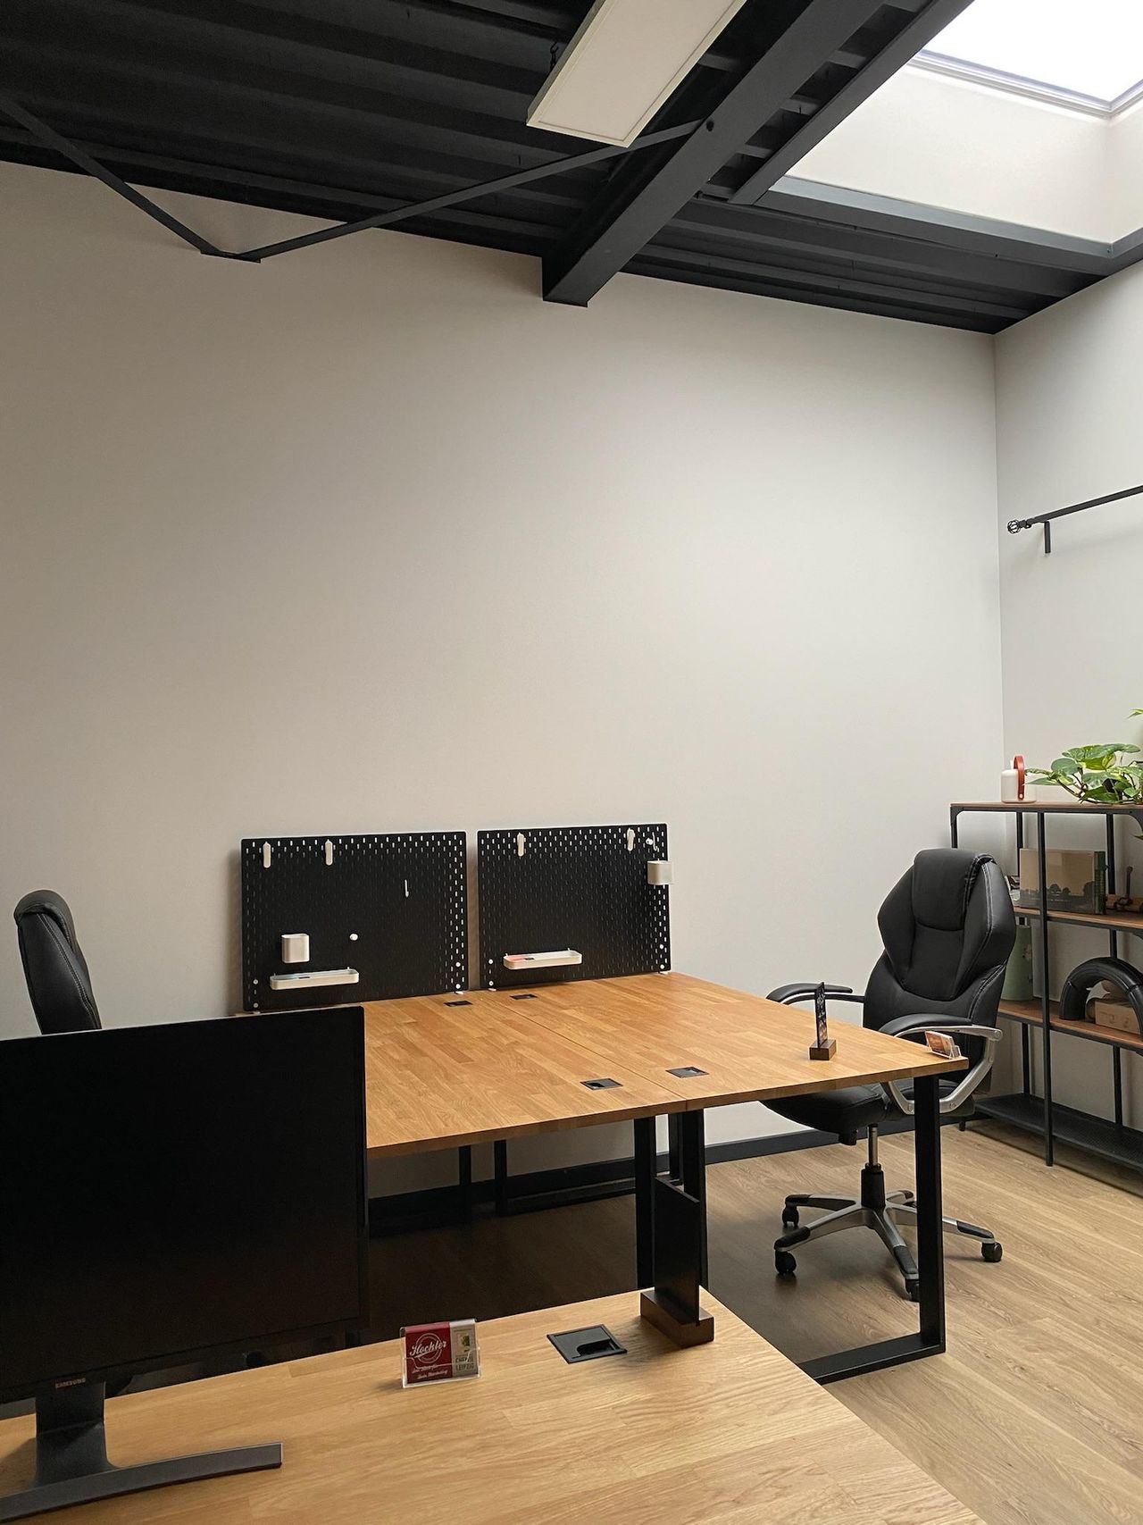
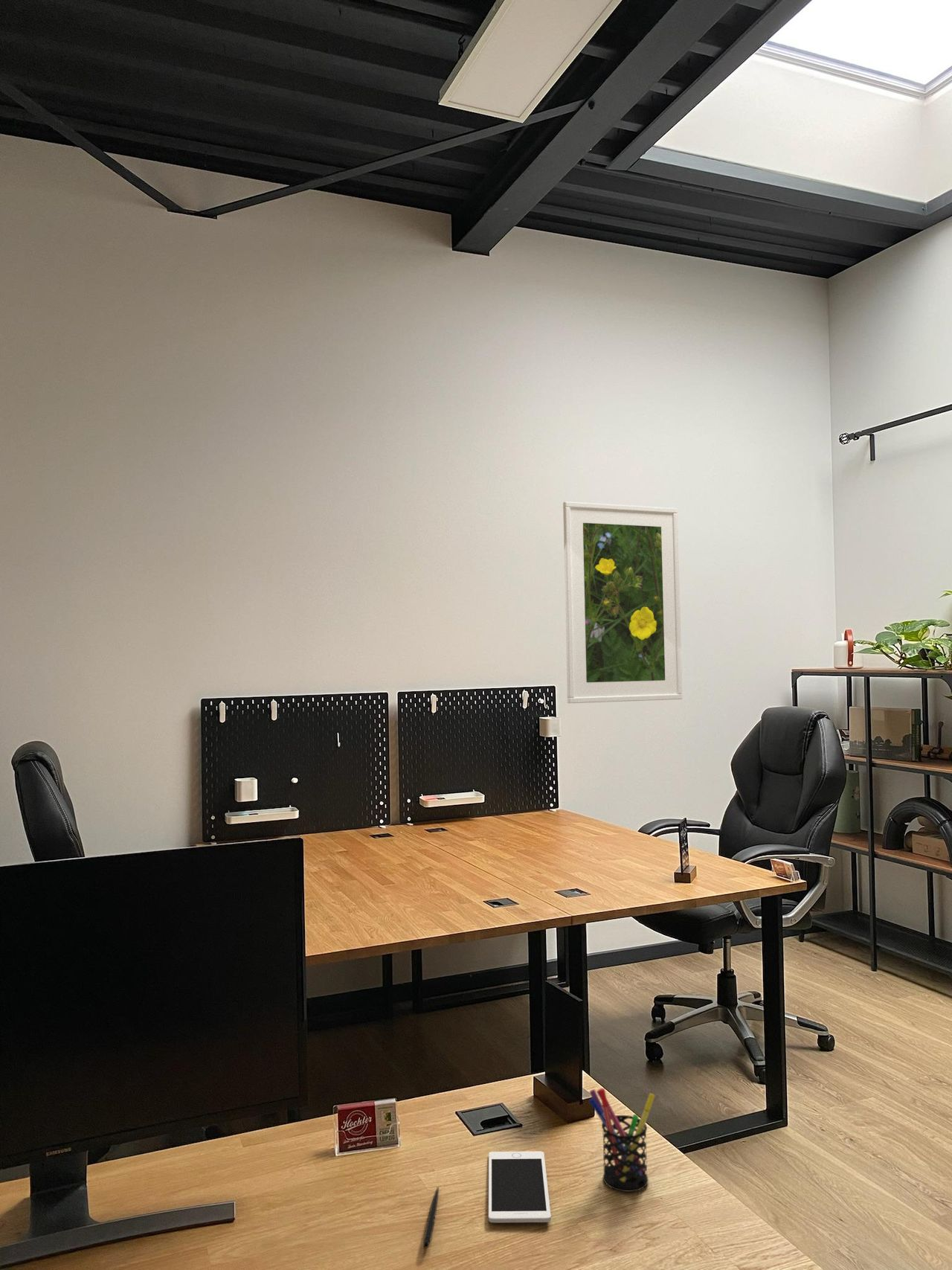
+ pen holder [588,1088,656,1193]
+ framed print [562,501,683,704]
+ cell phone [488,1151,552,1223]
+ pen [422,1186,439,1249]
